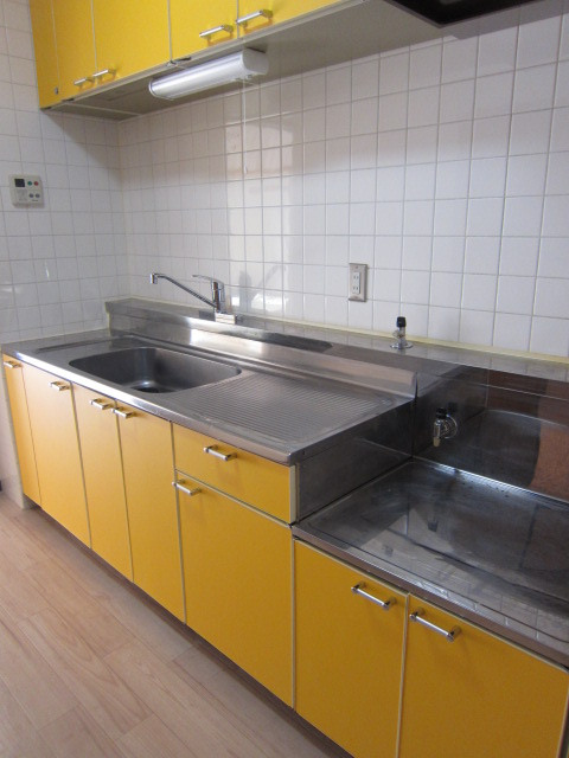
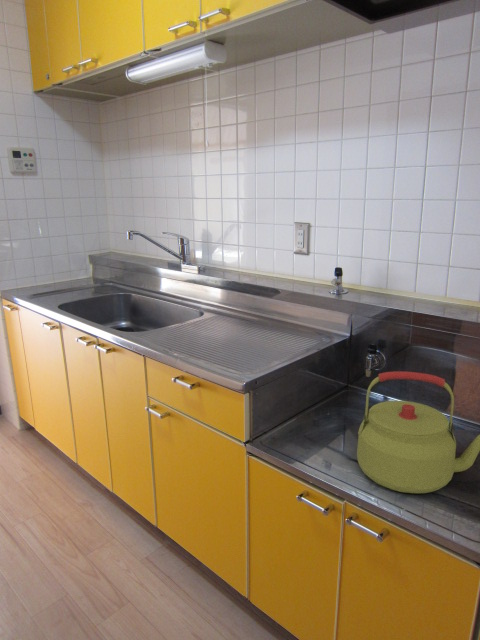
+ kettle [356,370,480,494]
